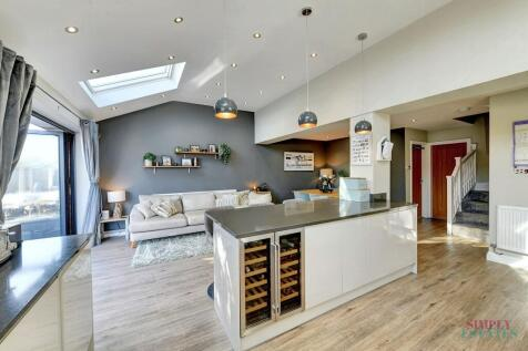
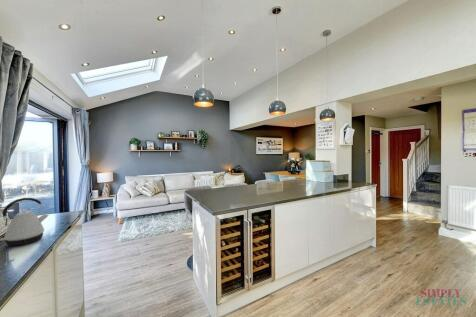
+ kettle [0,197,50,246]
